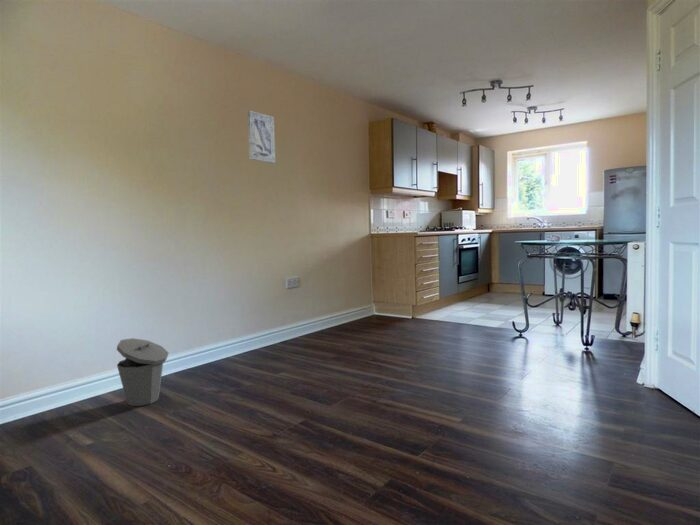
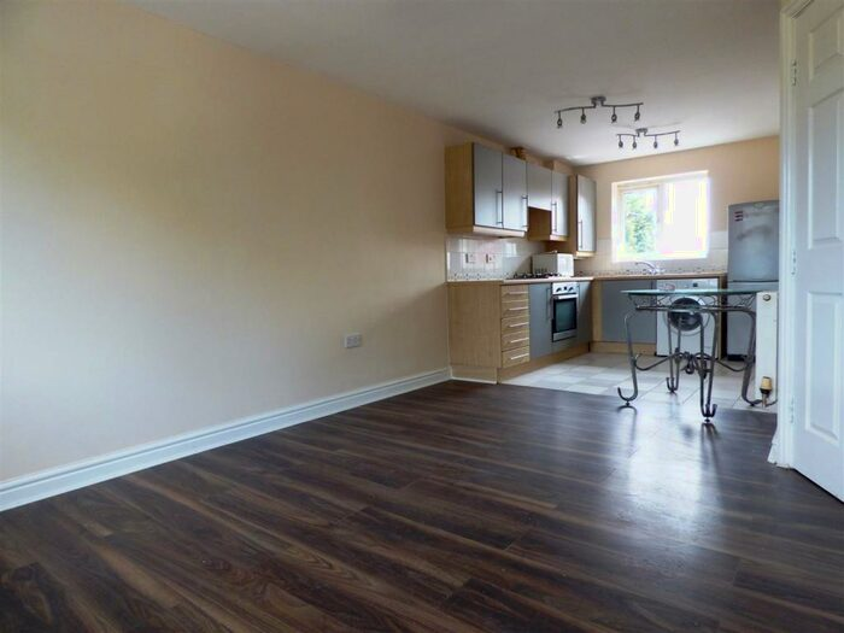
- wall art [247,110,276,164]
- trash can [116,337,170,407]
